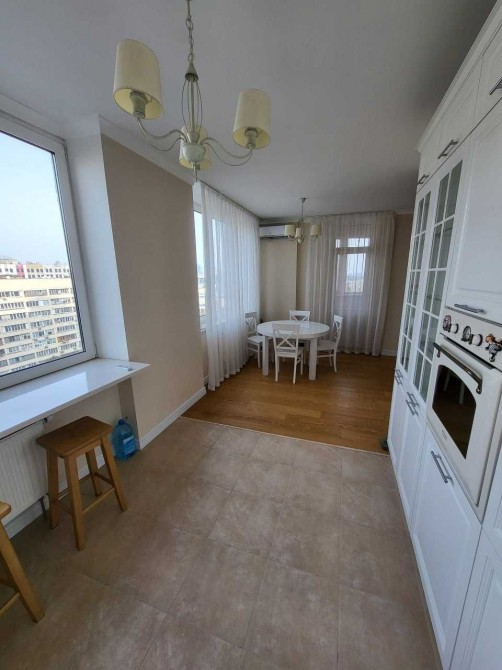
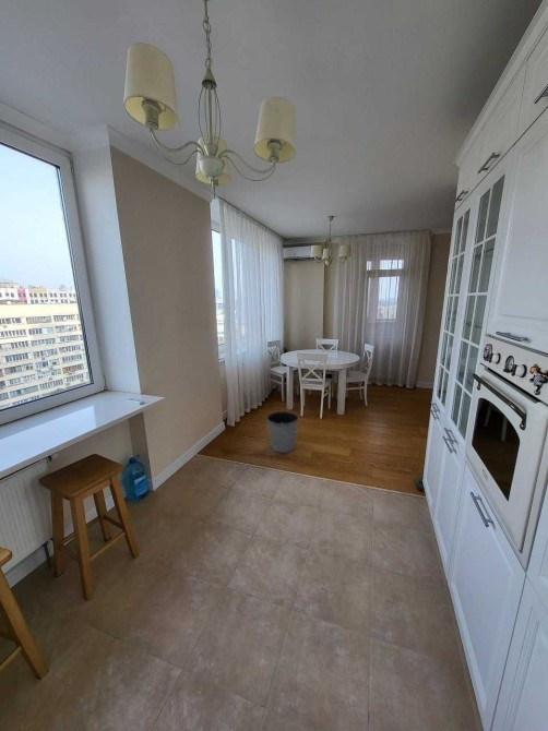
+ bucket [265,409,301,454]
